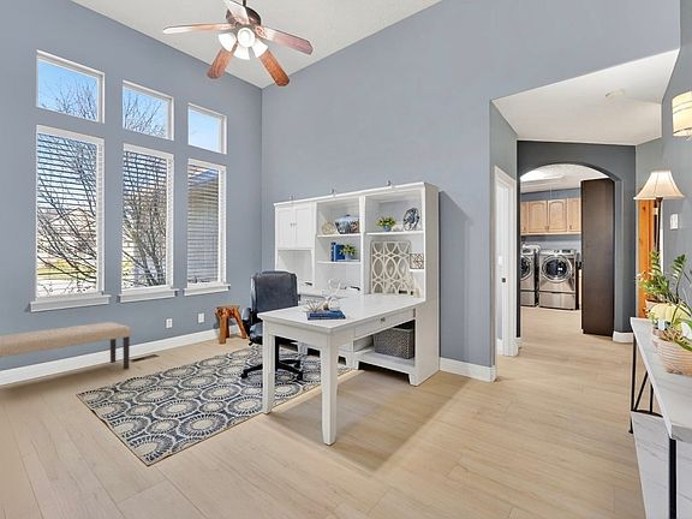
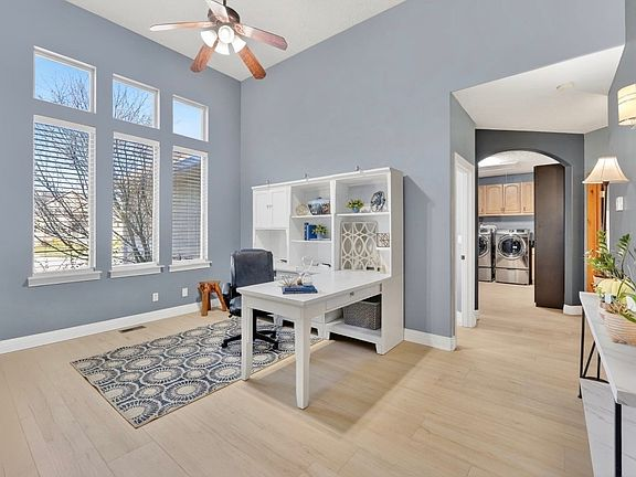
- bench [0,321,132,370]
